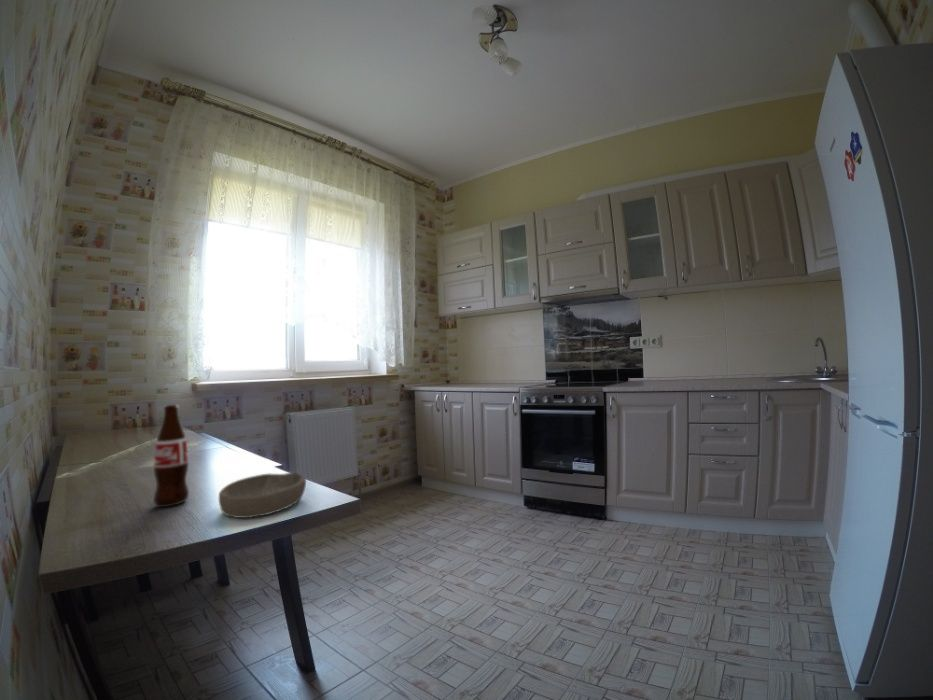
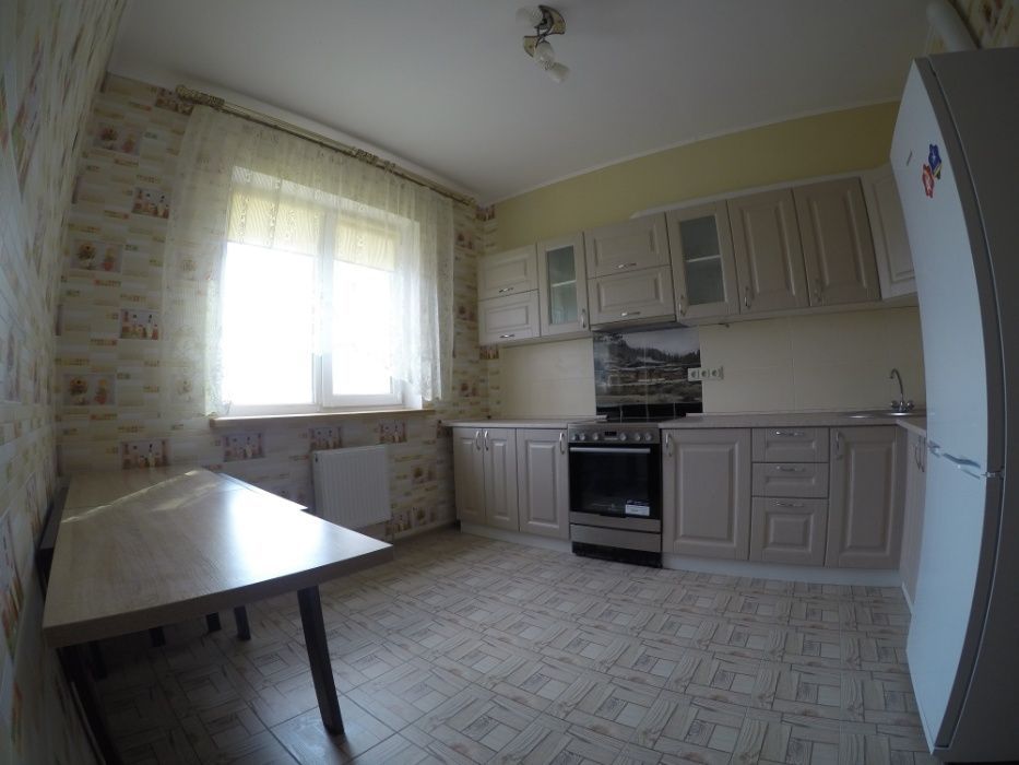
- bowl [218,471,307,519]
- bottle [152,404,190,508]
